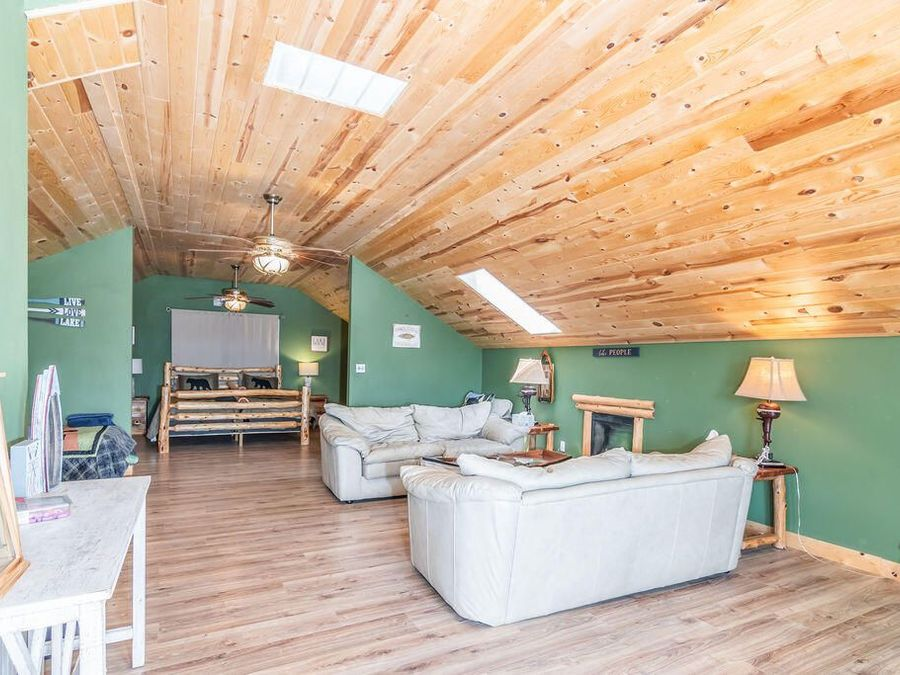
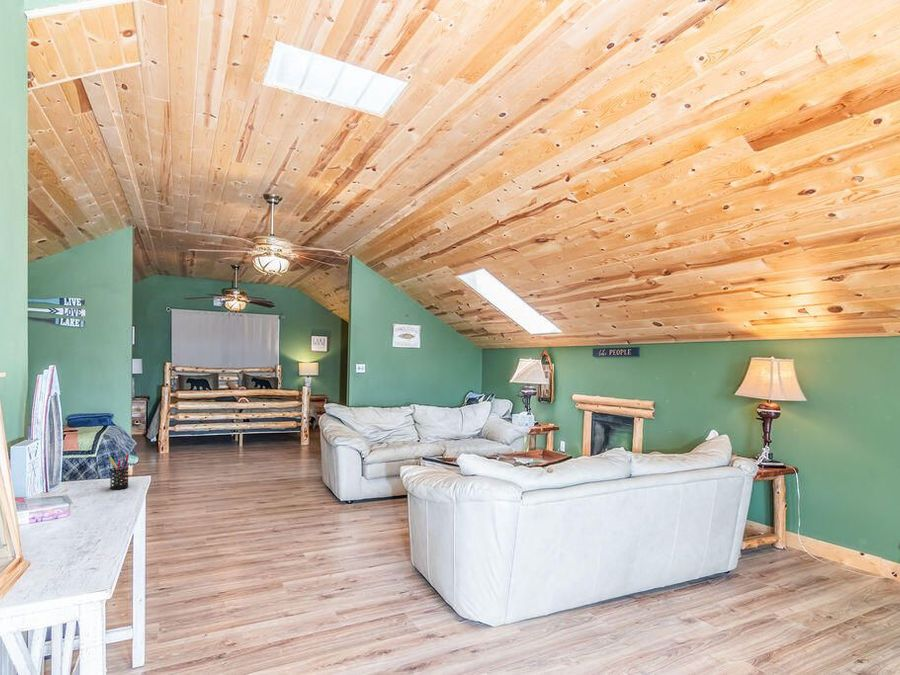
+ pen holder [109,454,130,490]
